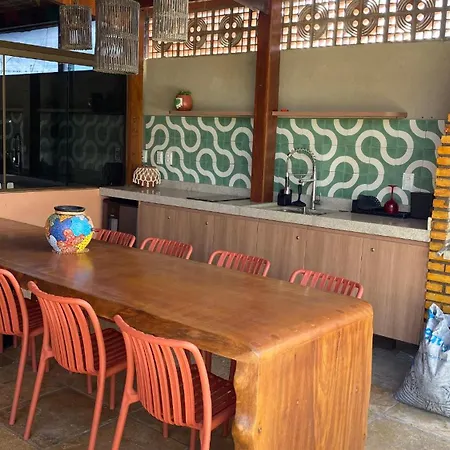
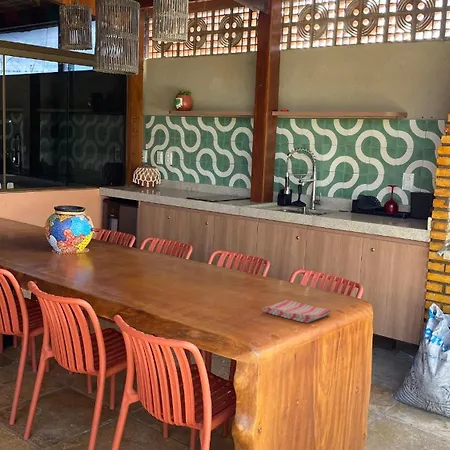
+ dish towel [261,299,332,324]
